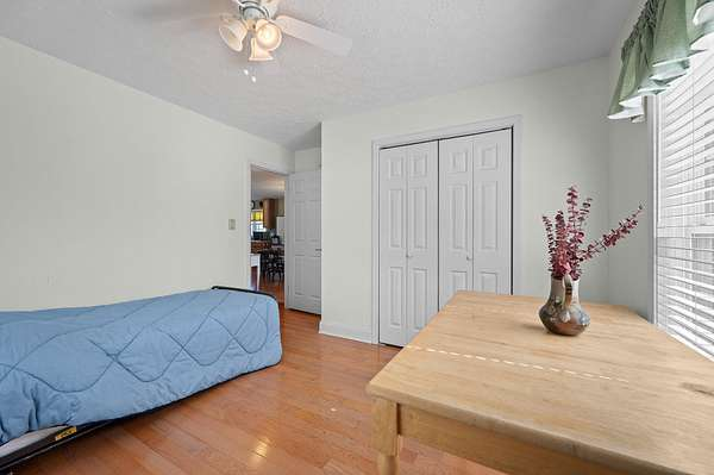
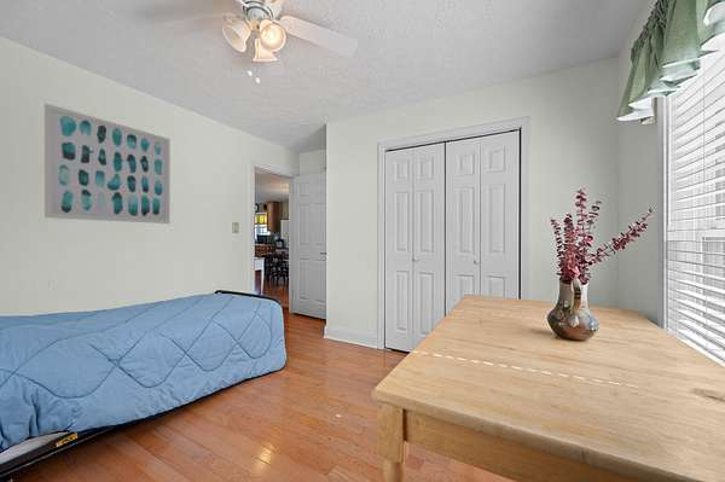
+ wall art [44,103,170,225]
